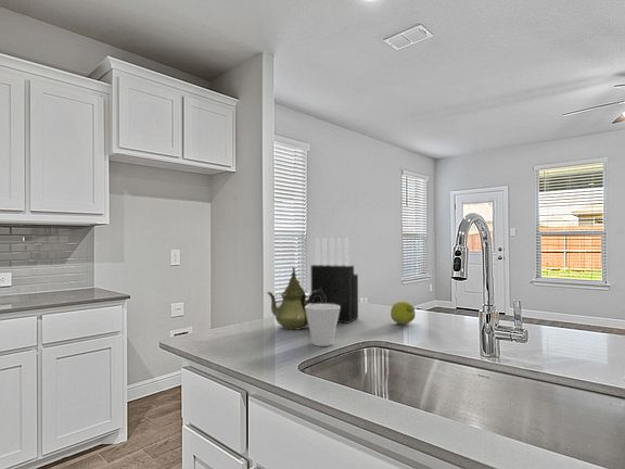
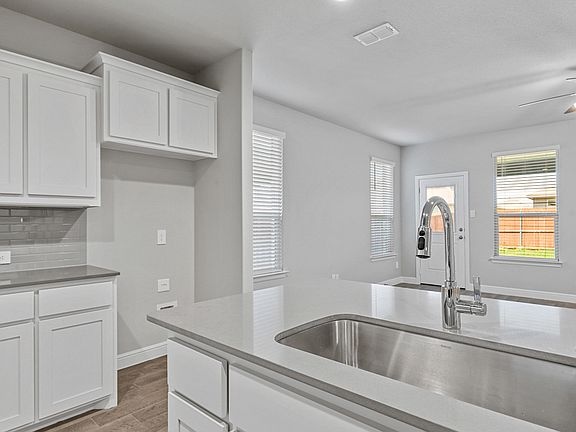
- cup [305,304,340,347]
- knife block [310,237,359,324]
- teapot [266,266,326,330]
- fruit [390,300,417,326]
